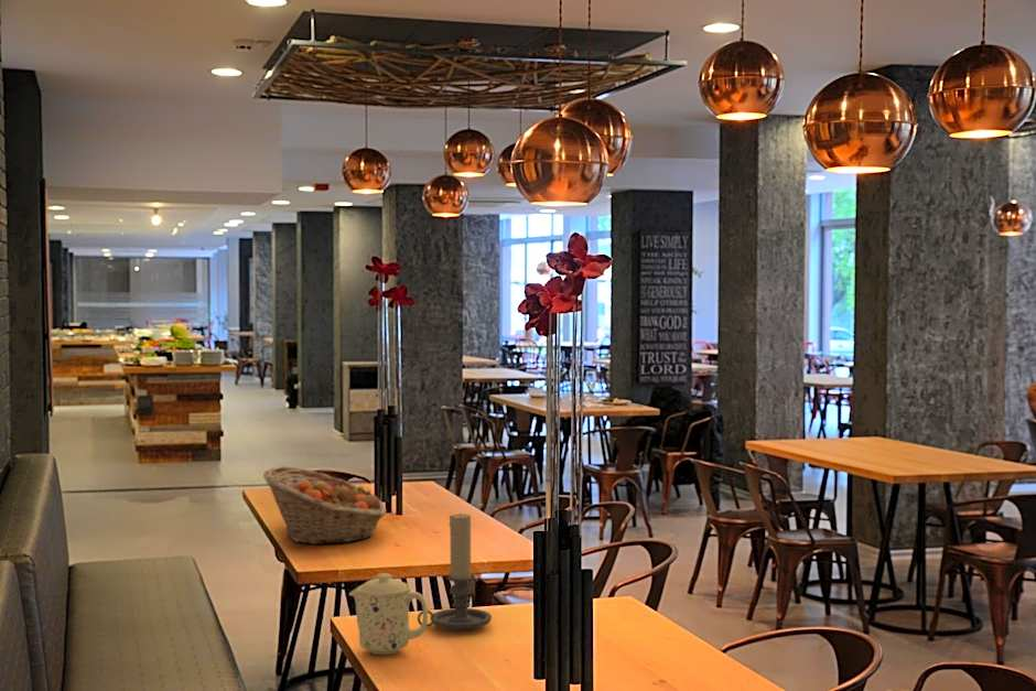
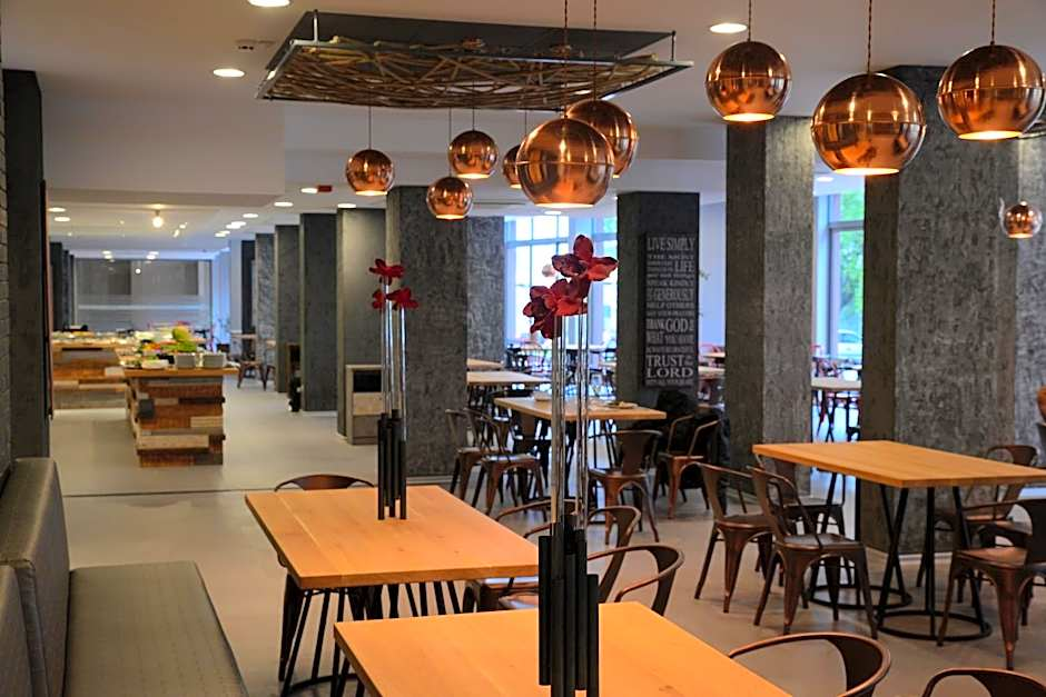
- candle holder [417,512,493,633]
- mug [348,572,429,656]
- fruit basket [262,465,388,546]
